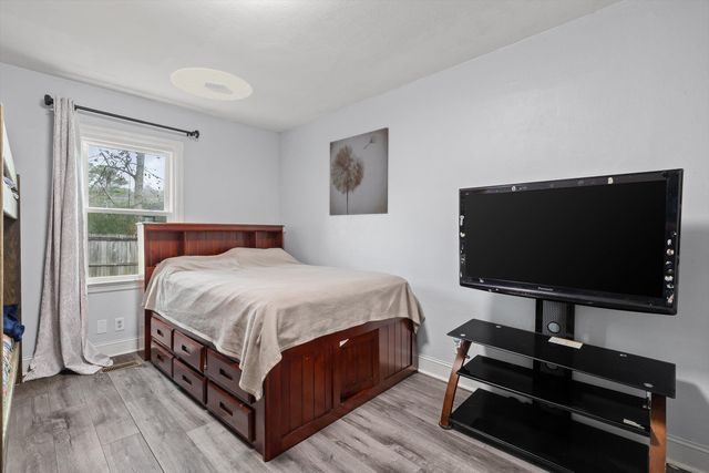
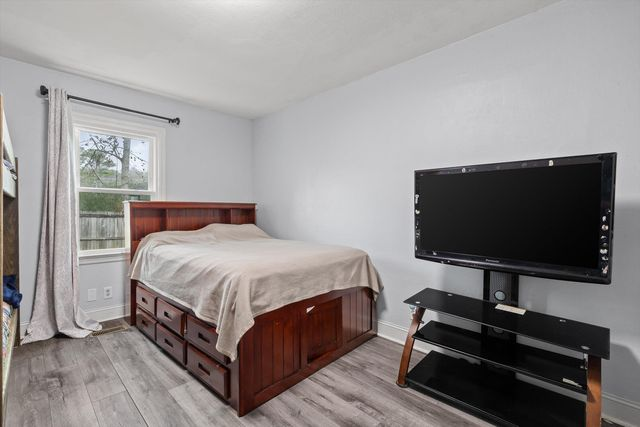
- wall art [328,126,390,217]
- ceiling light [169,66,254,102]
